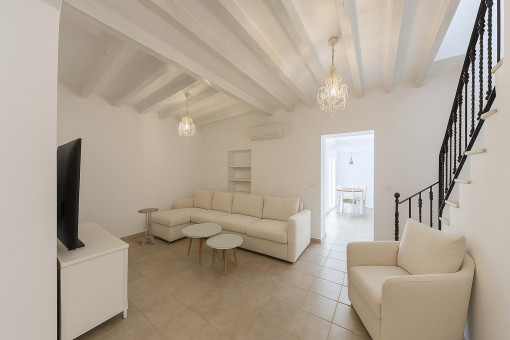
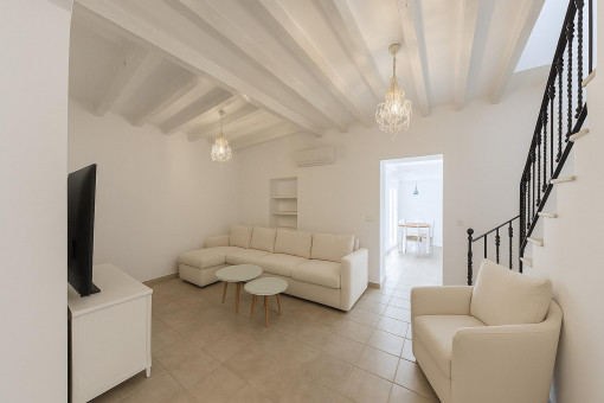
- side table [137,207,160,247]
